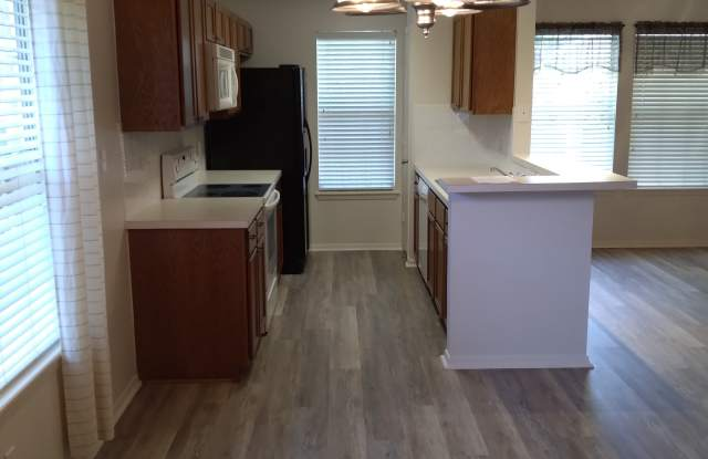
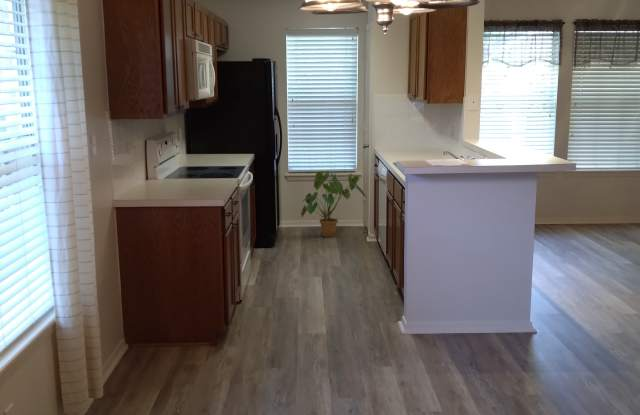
+ house plant [300,170,368,238]
